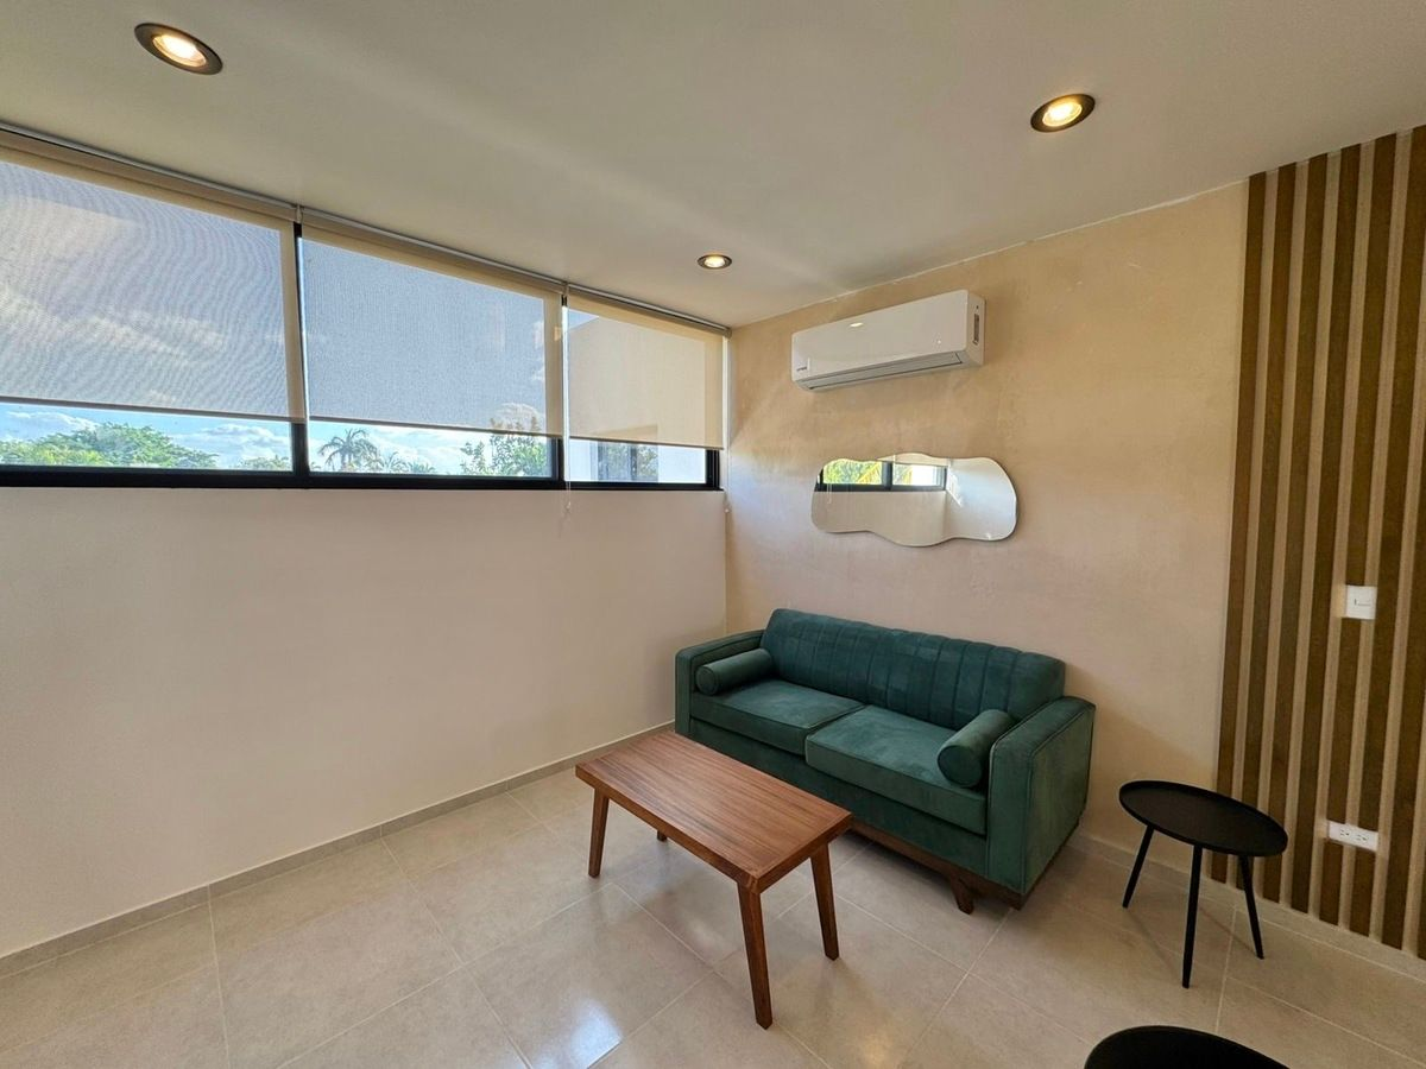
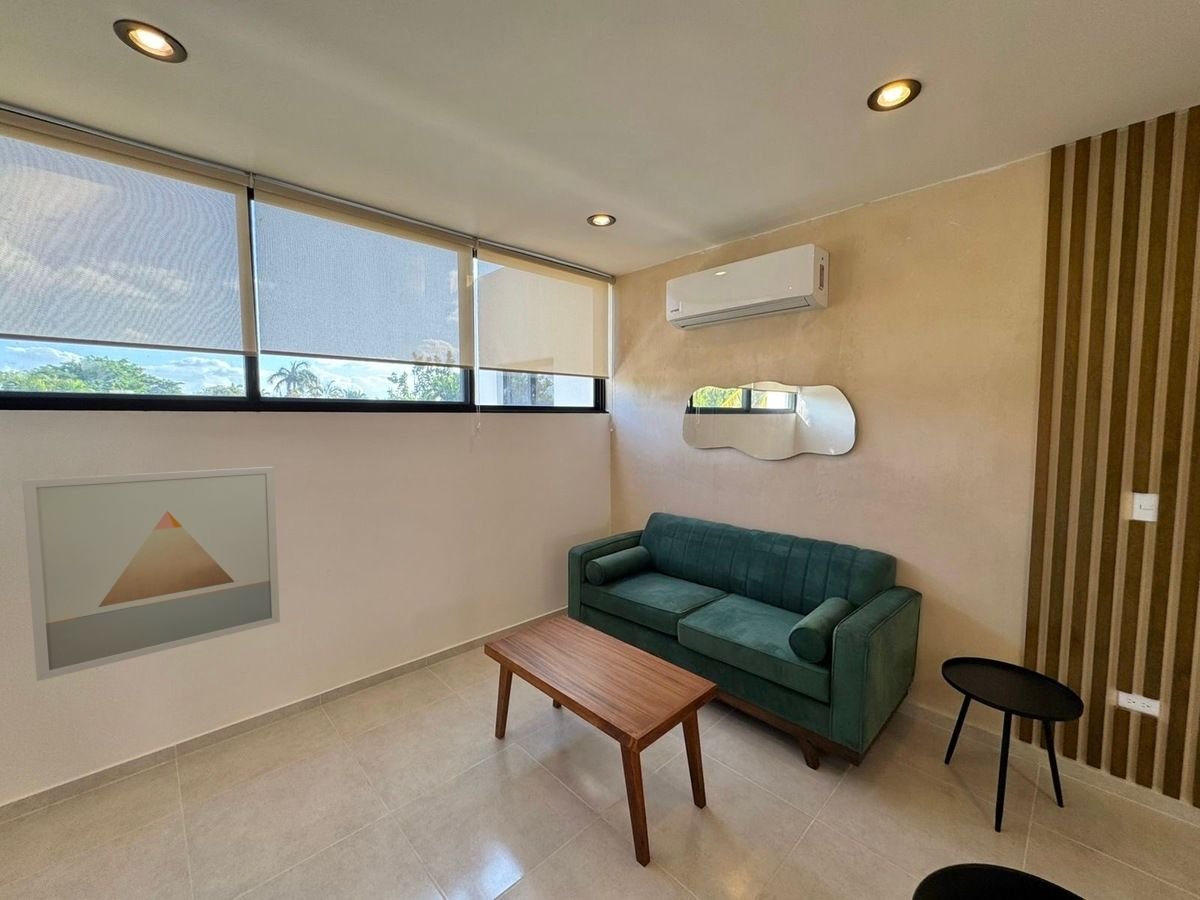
+ wall art [21,466,281,682]
